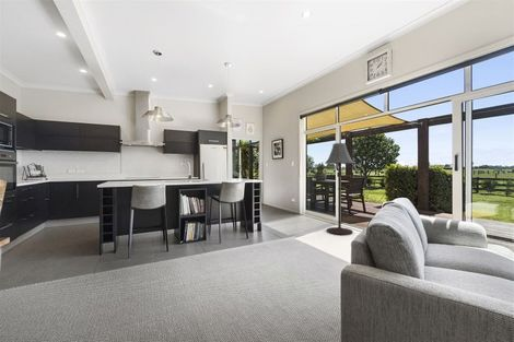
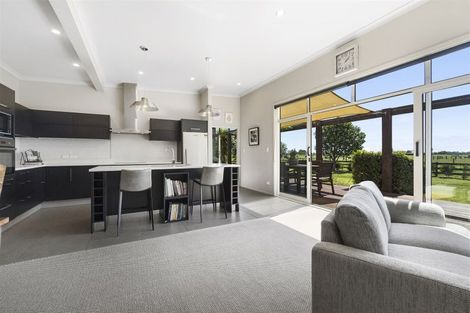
- floor lamp [324,142,355,236]
